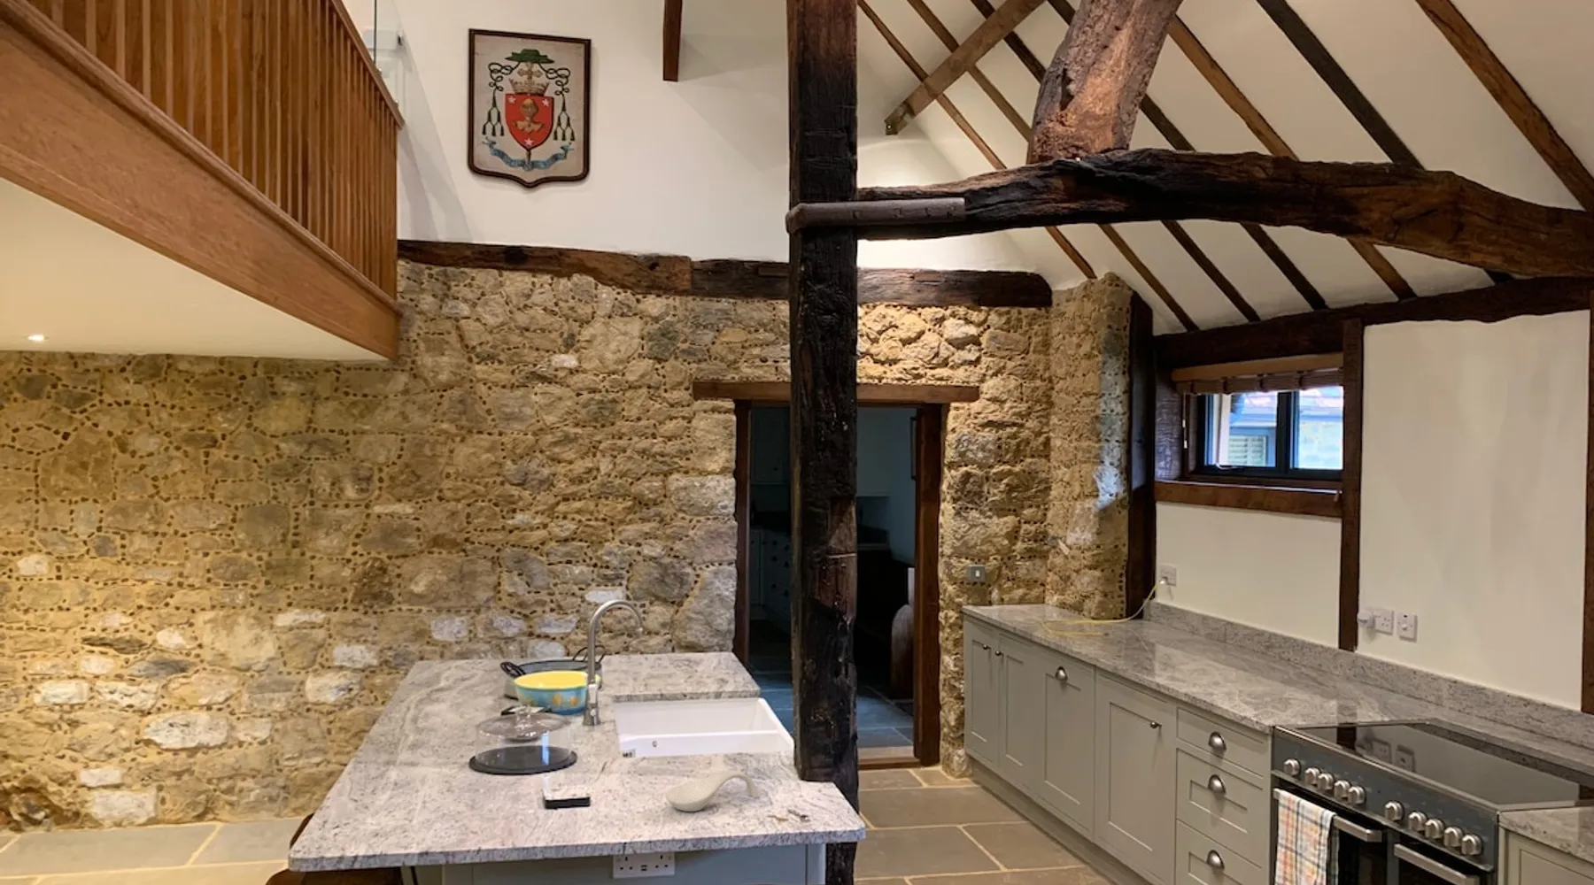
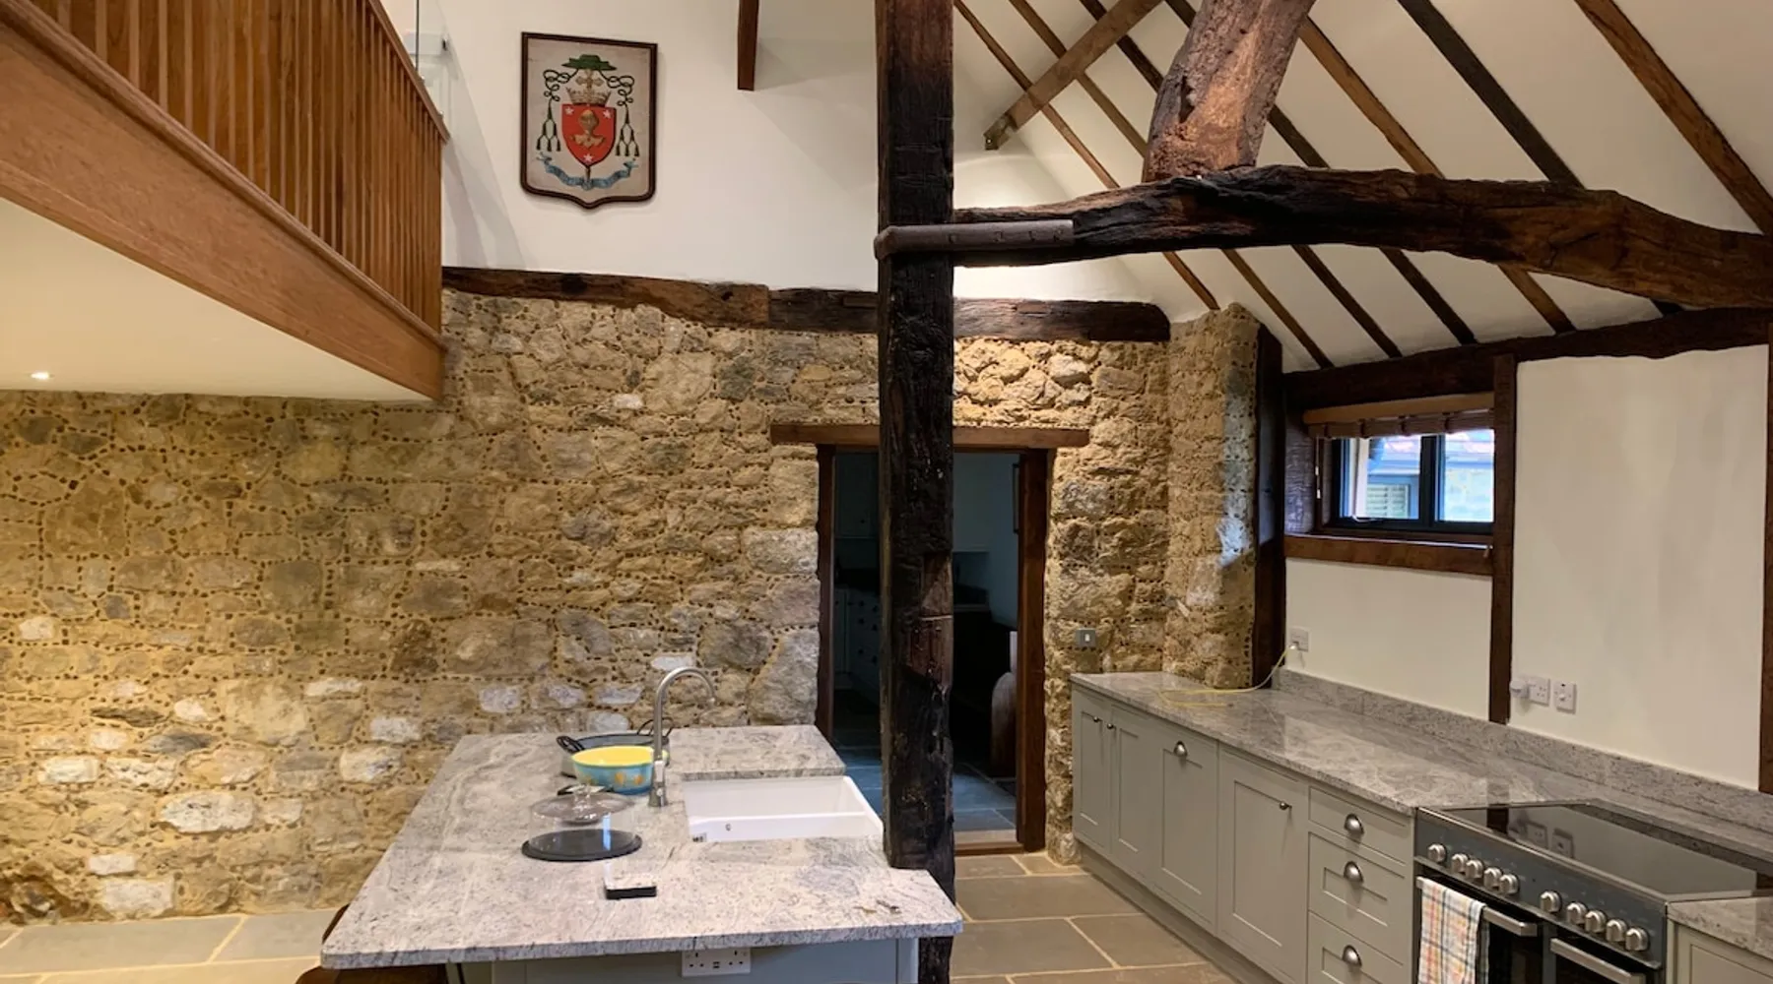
- spoon rest [665,769,758,812]
